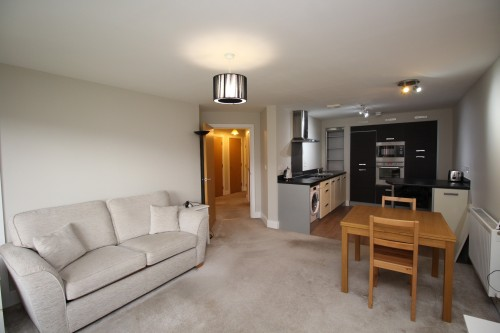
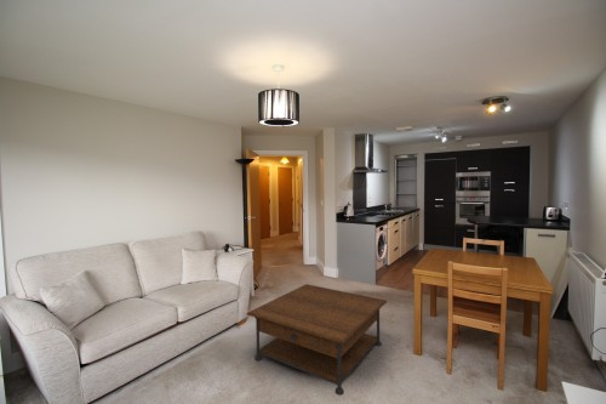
+ coffee table [246,283,388,397]
